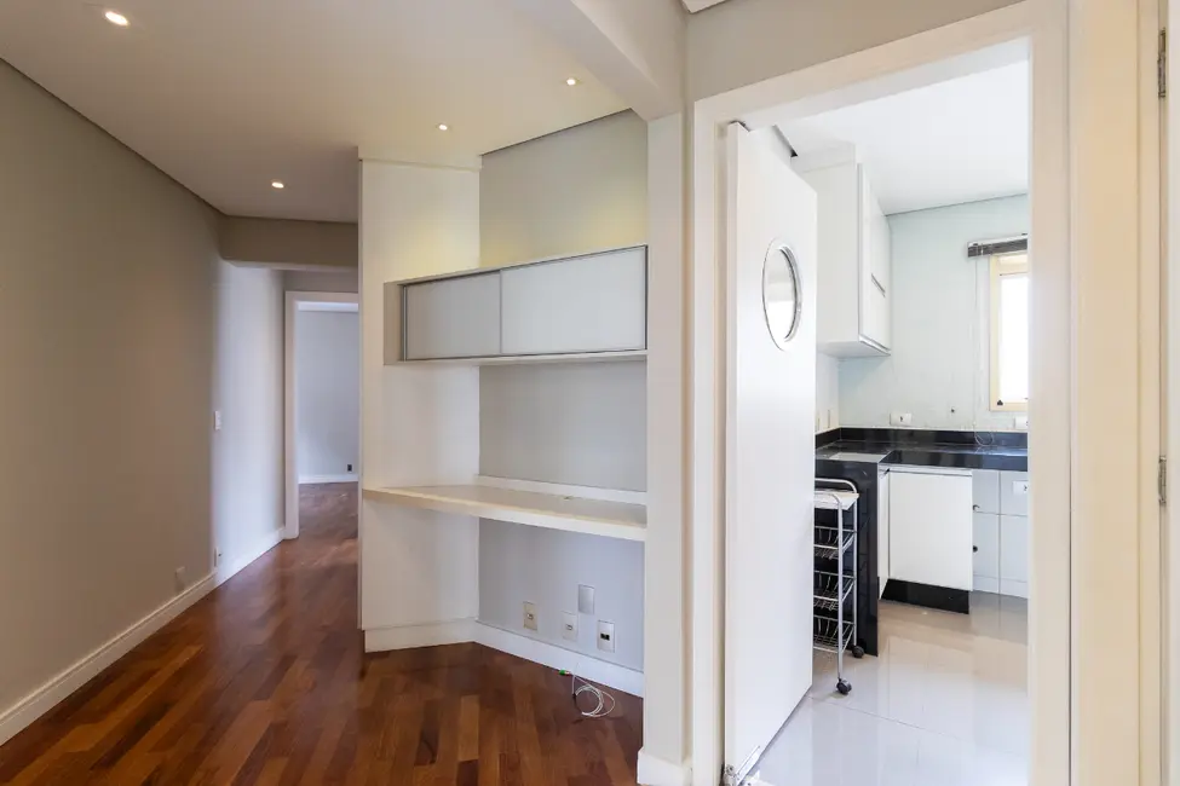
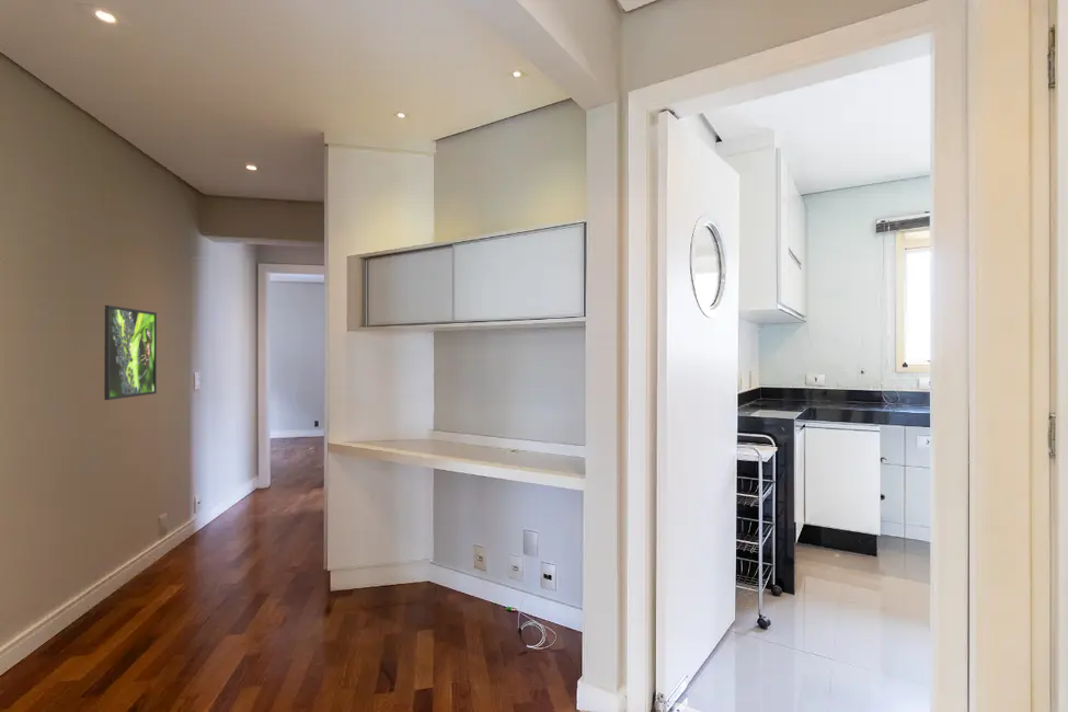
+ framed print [103,305,158,401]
